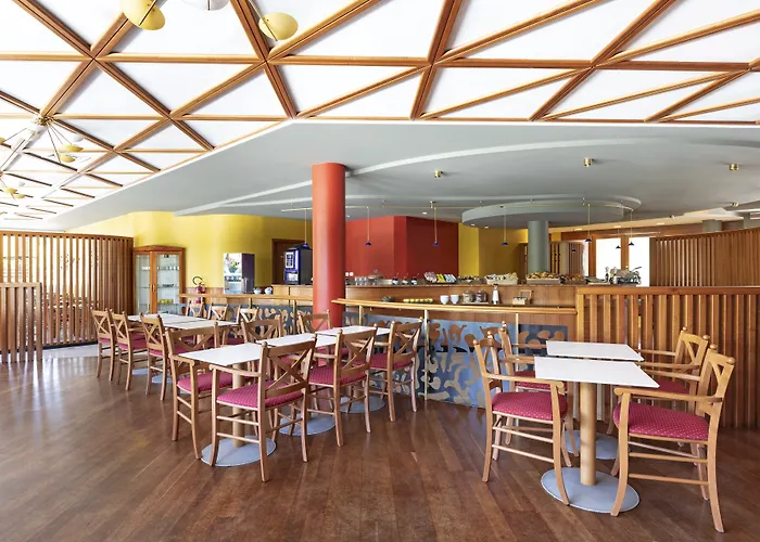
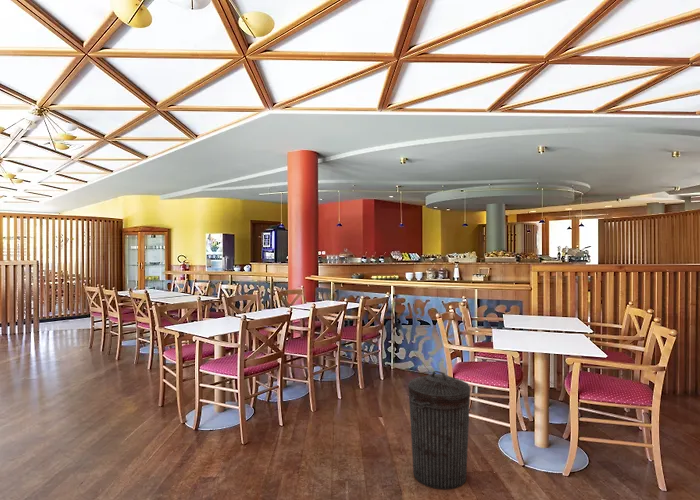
+ trash can [407,370,472,491]
